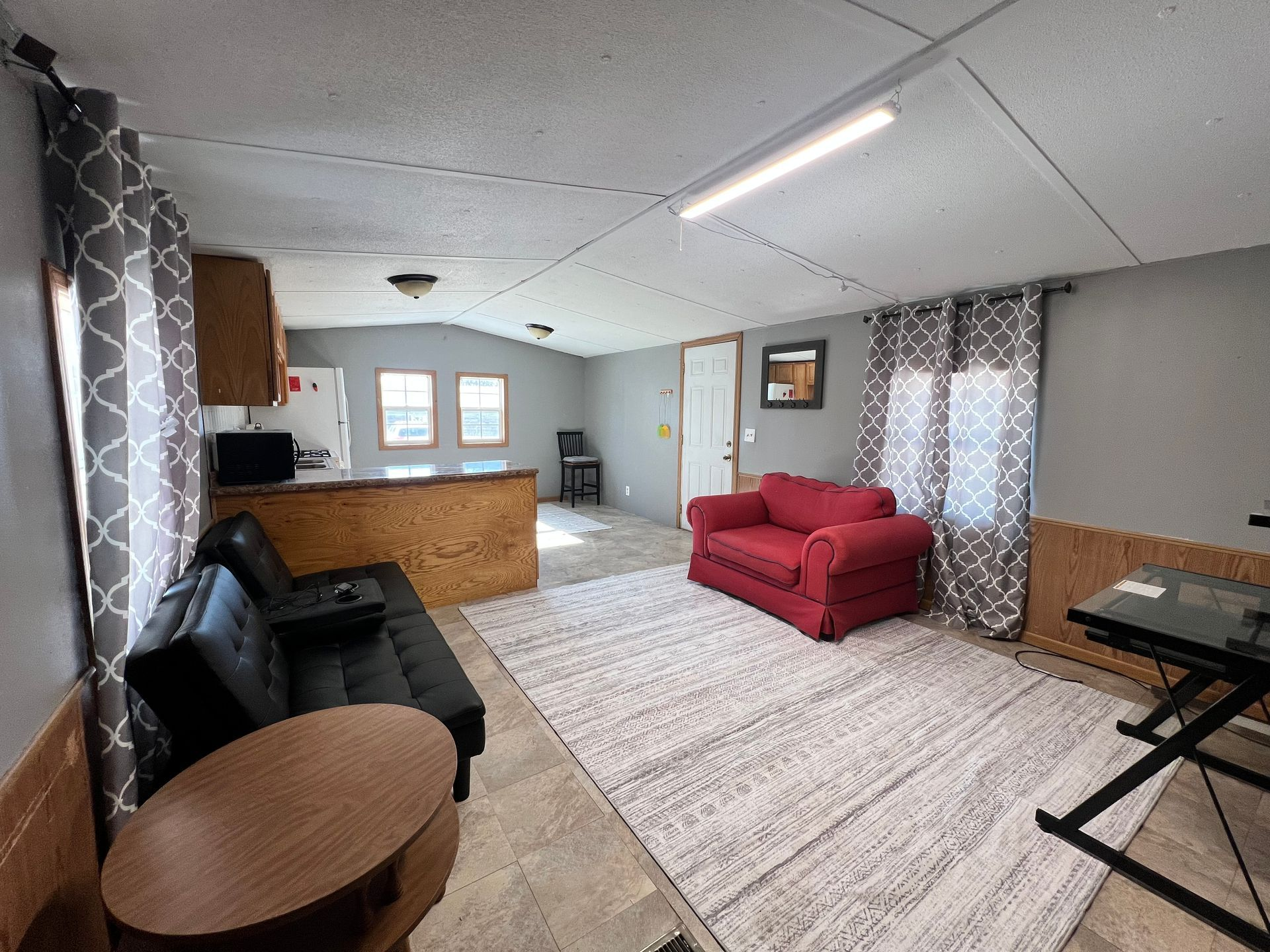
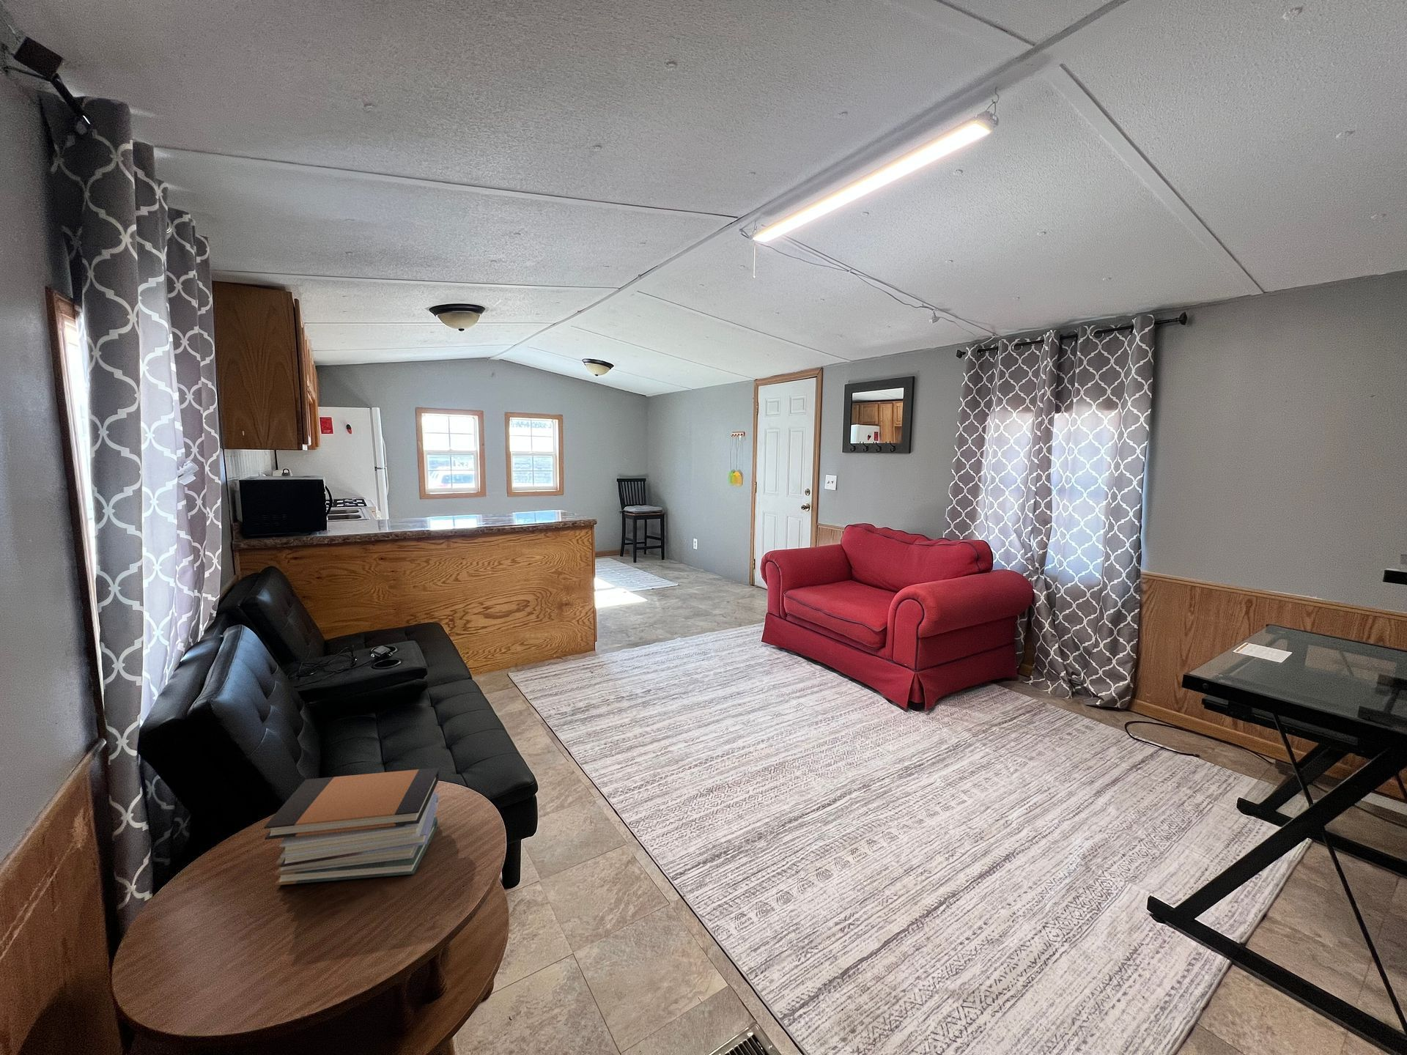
+ book stack [263,767,441,885]
